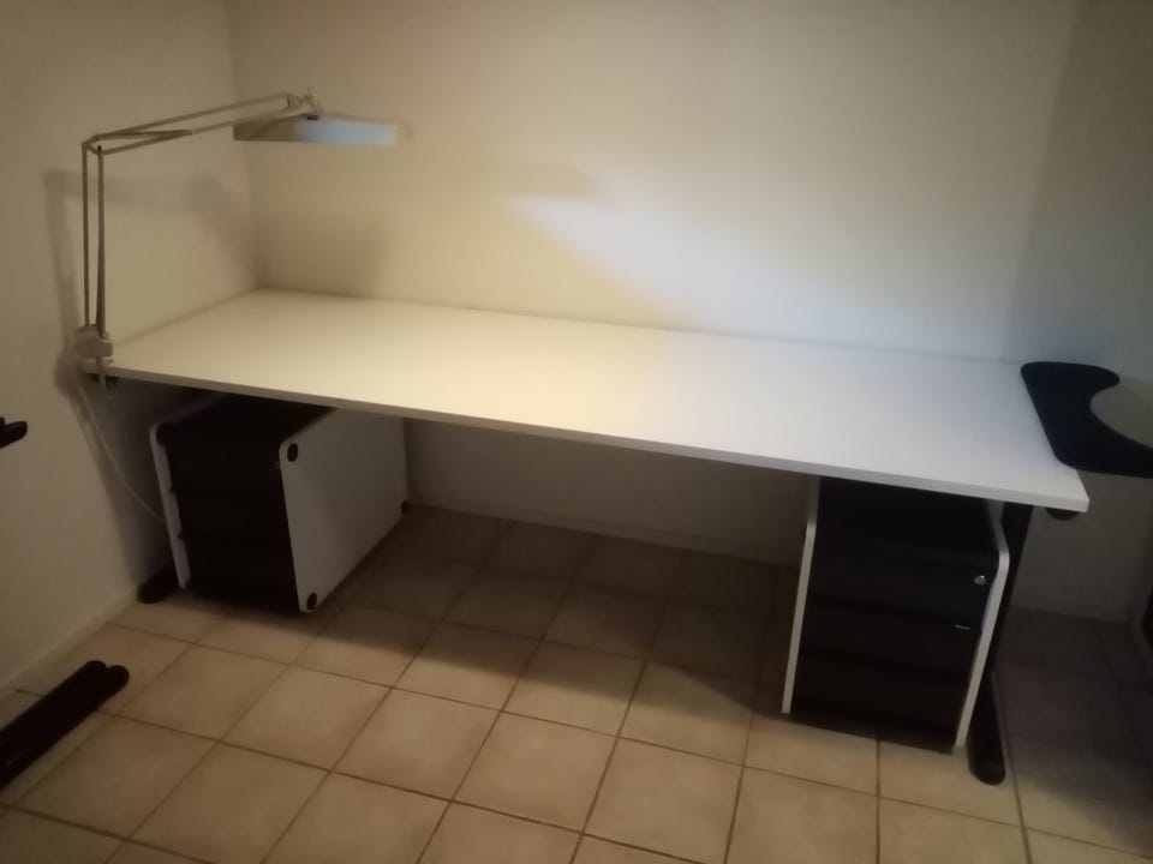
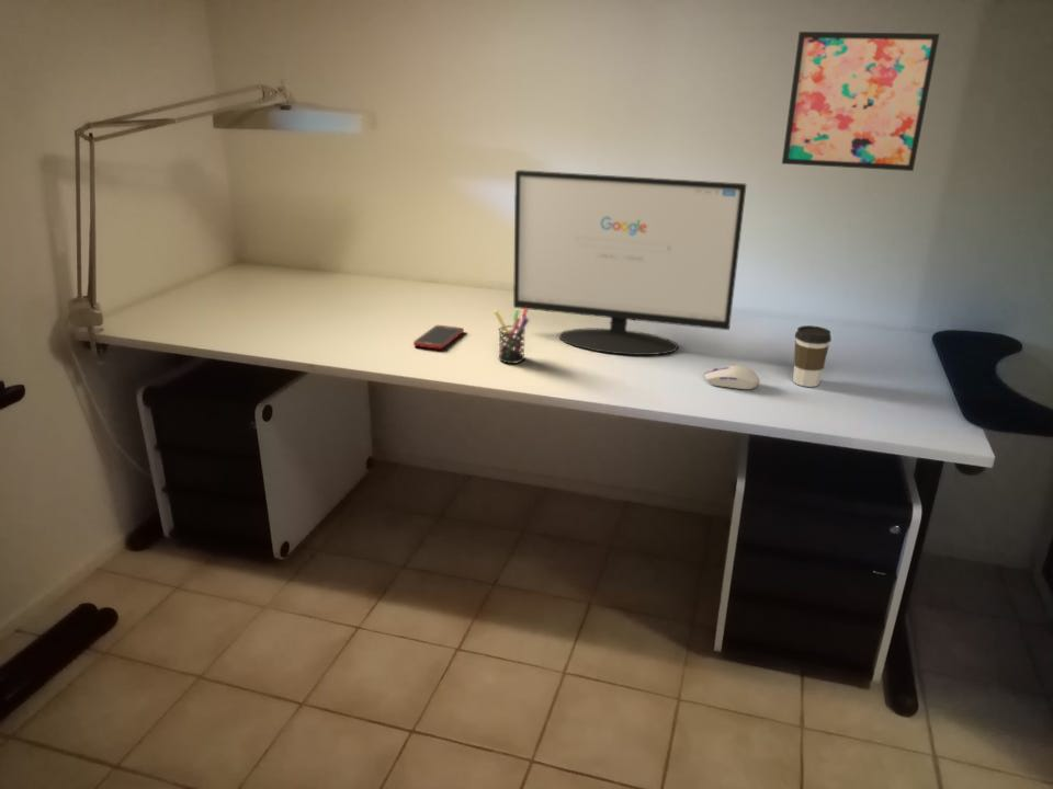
+ cell phone [412,324,465,351]
+ pen holder [494,308,531,365]
+ coffee cup [792,324,833,388]
+ wall art [781,31,940,172]
+ computer monitor [512,169,748,356]
+ computer mouse [704,364,760,390]
